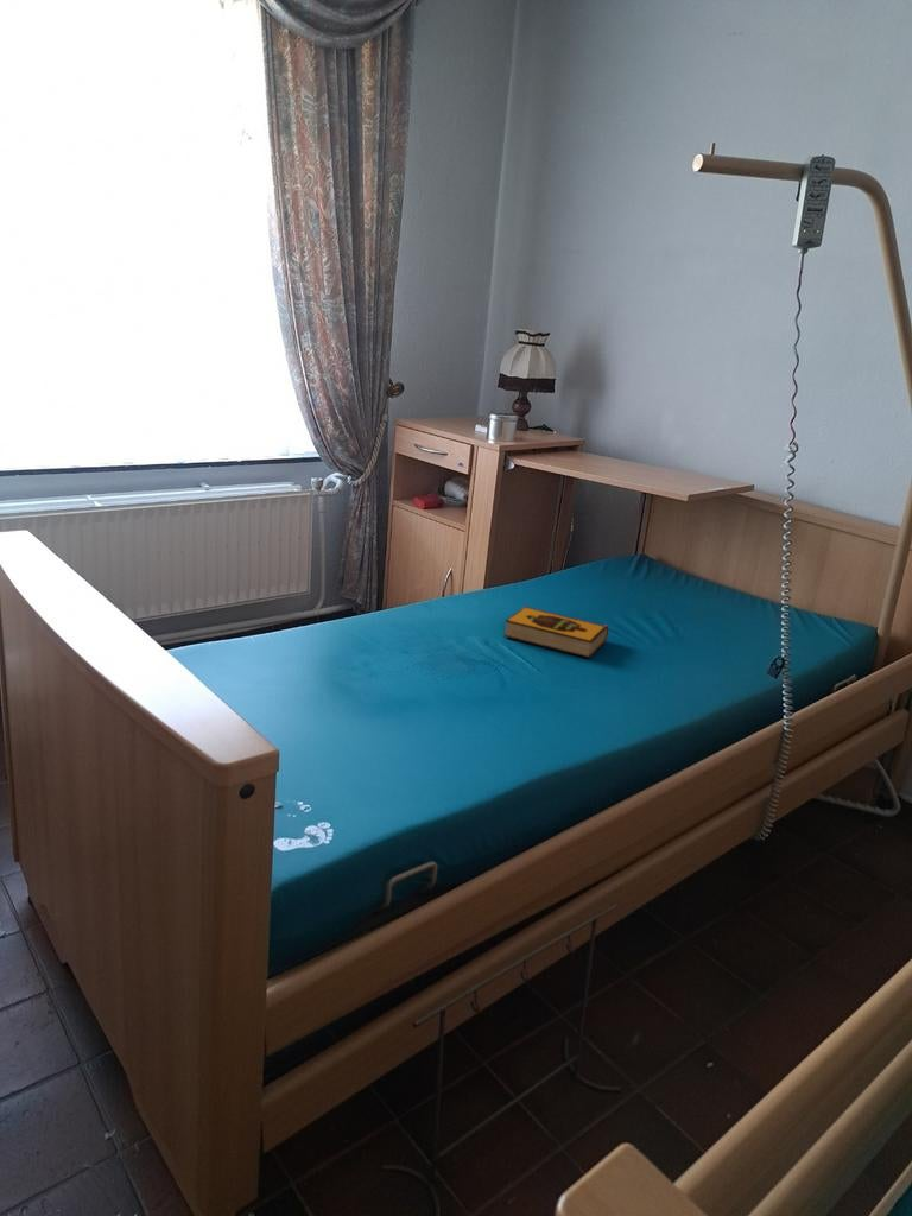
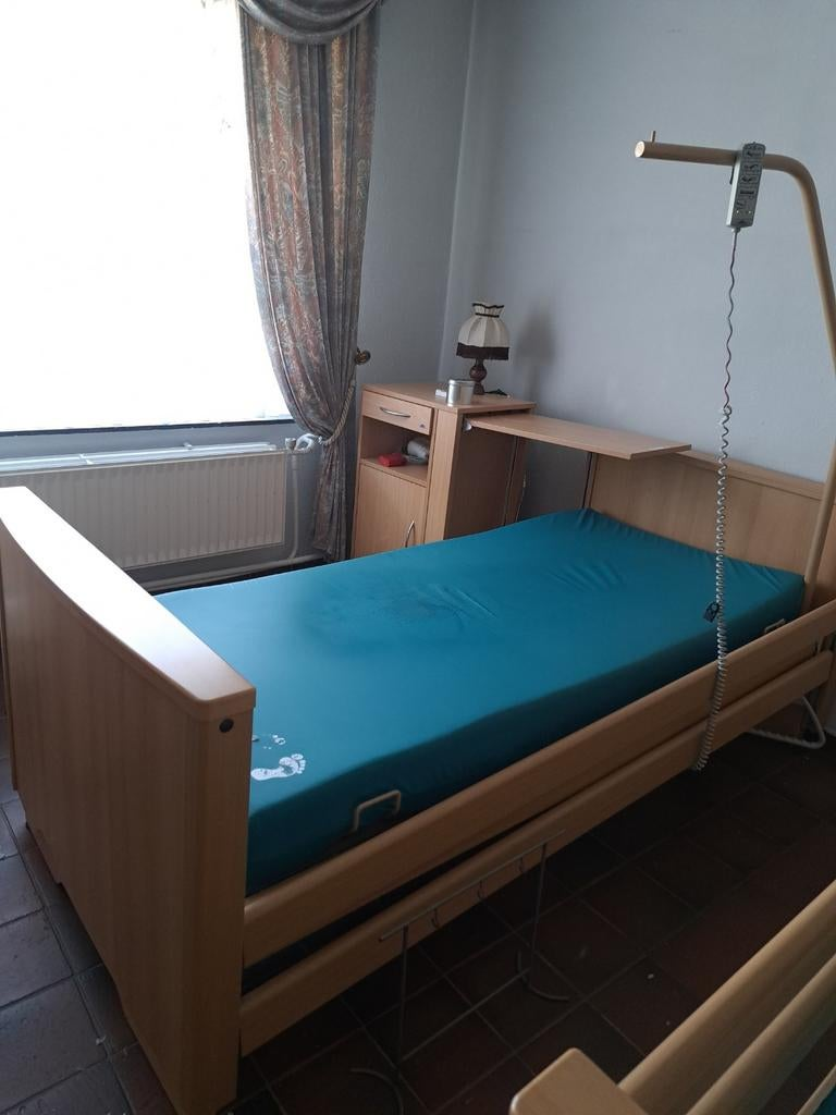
- hardback book [502,604,610,659]
